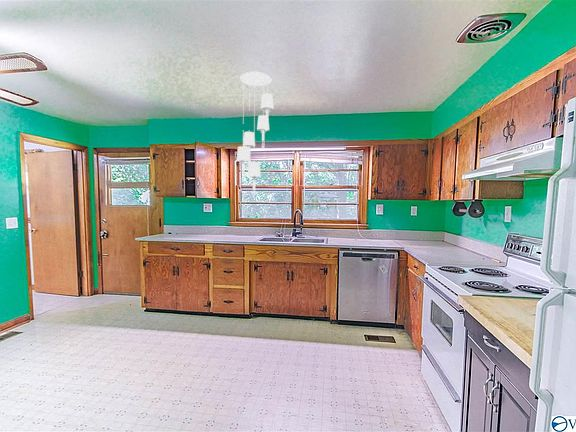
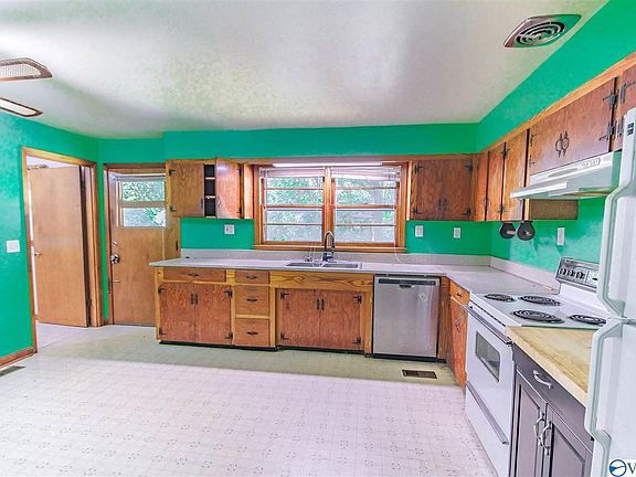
- ceiling light fixture [236,71,275,199]
